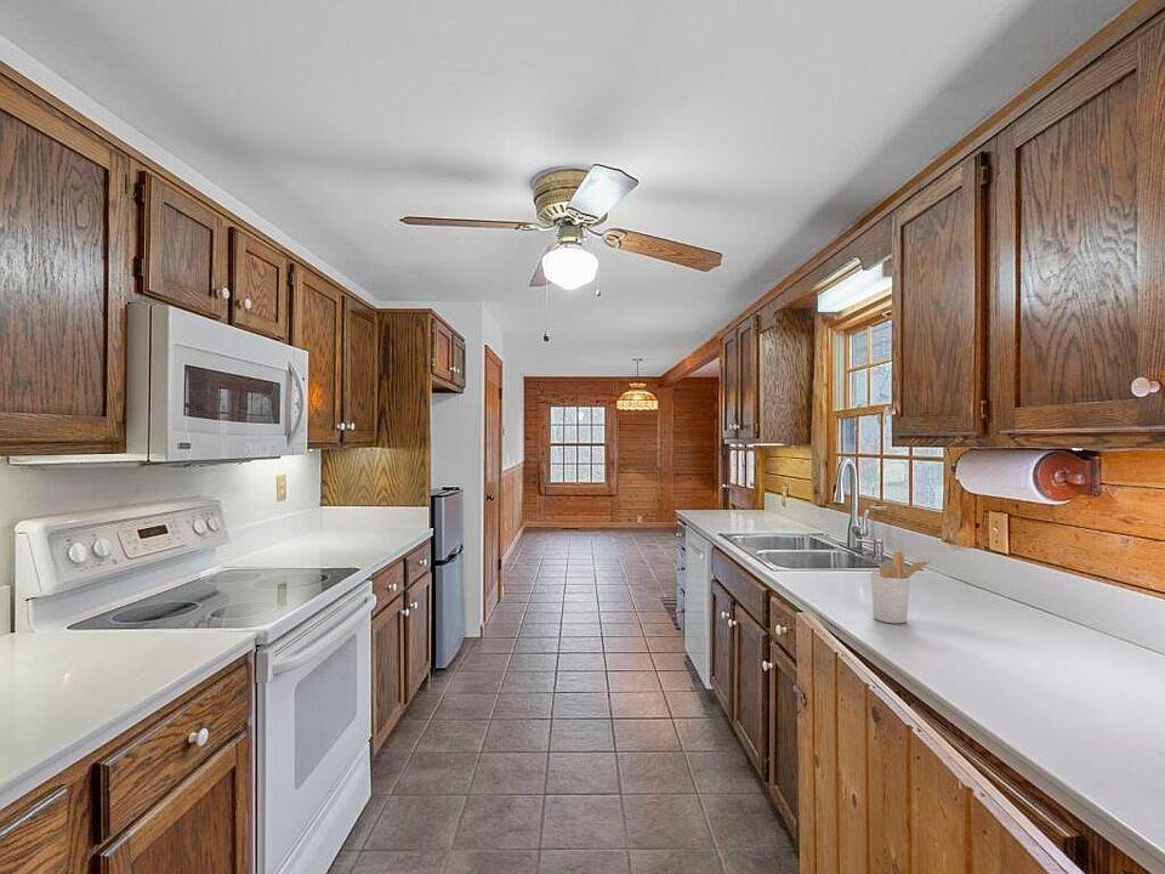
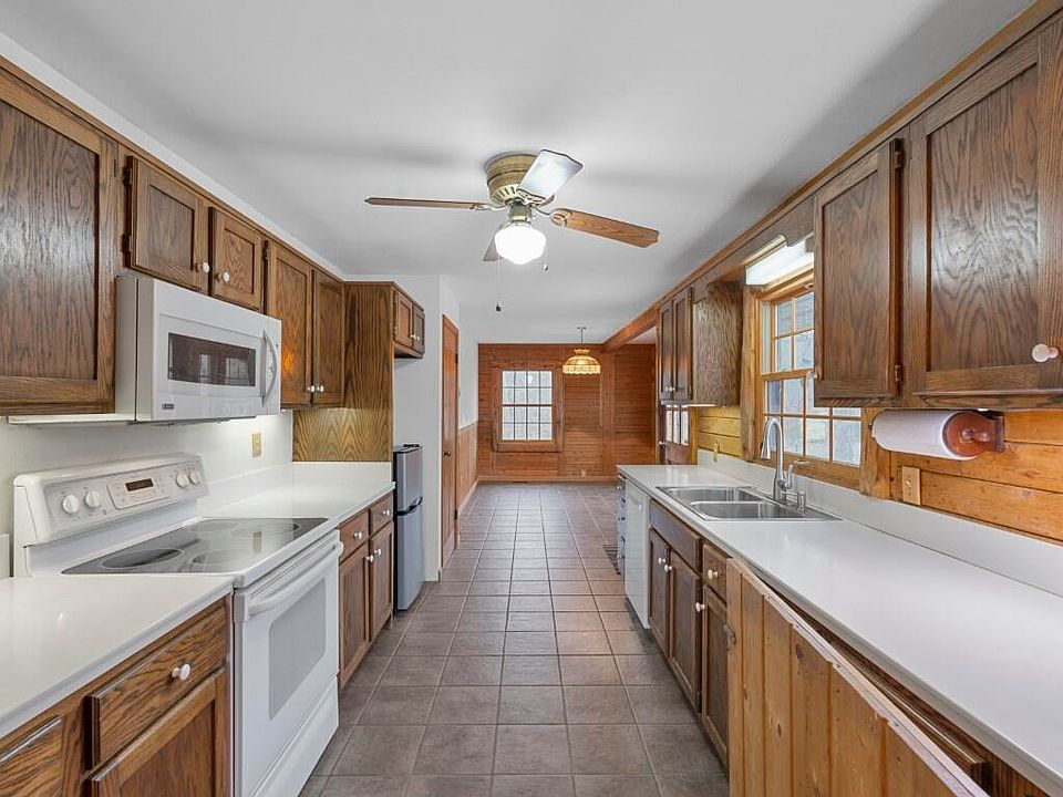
- utensil holder [869,550,932,624]
